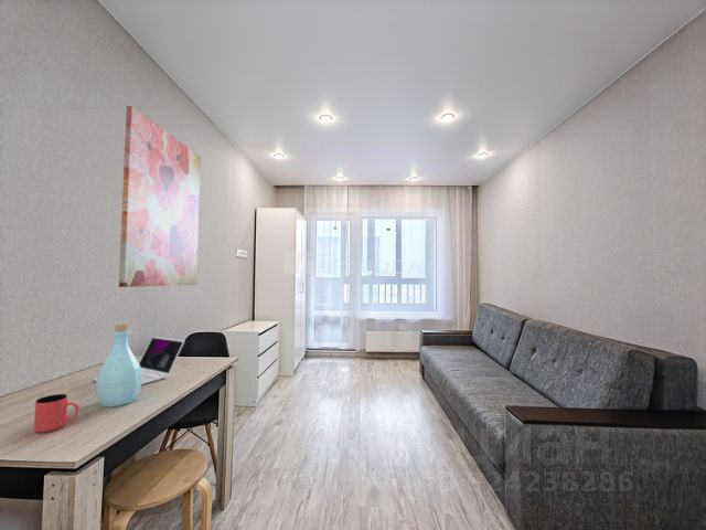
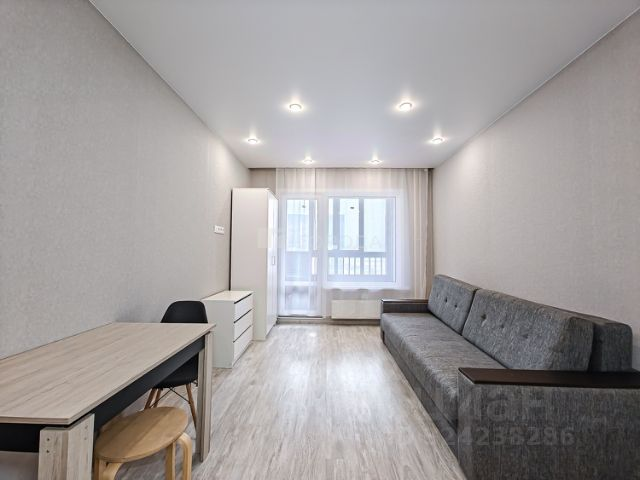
- cup [33,393,79,433]
- laptop [93,335,185,385]
- bottle [95,322,142,409]
- wall art [118,105,202,288]
